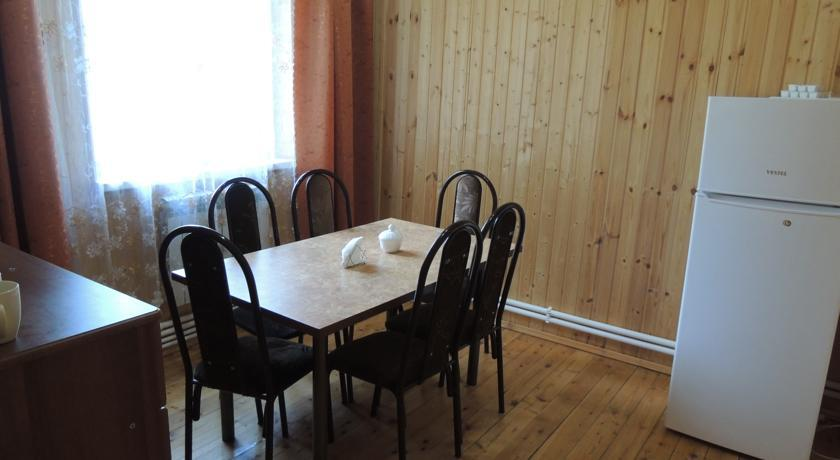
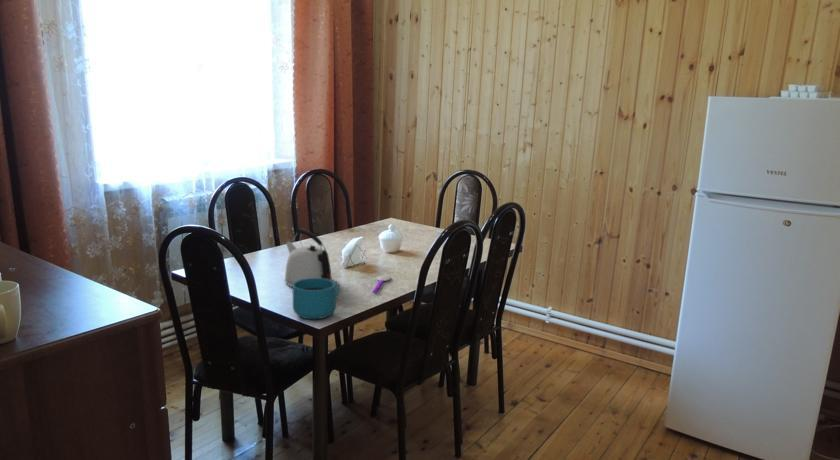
+ spoon [371,275,392,293]
+ cup [291,278,341,320]
+ kettle [284,227,333,288]
